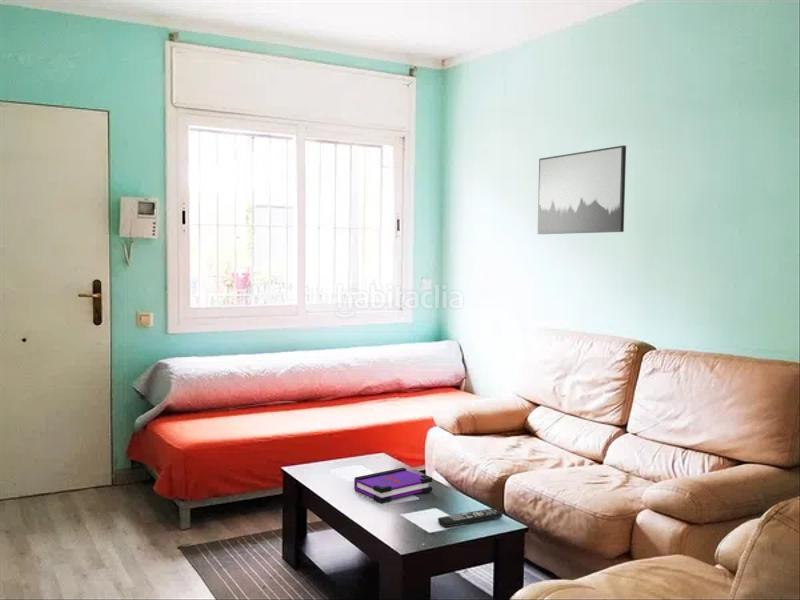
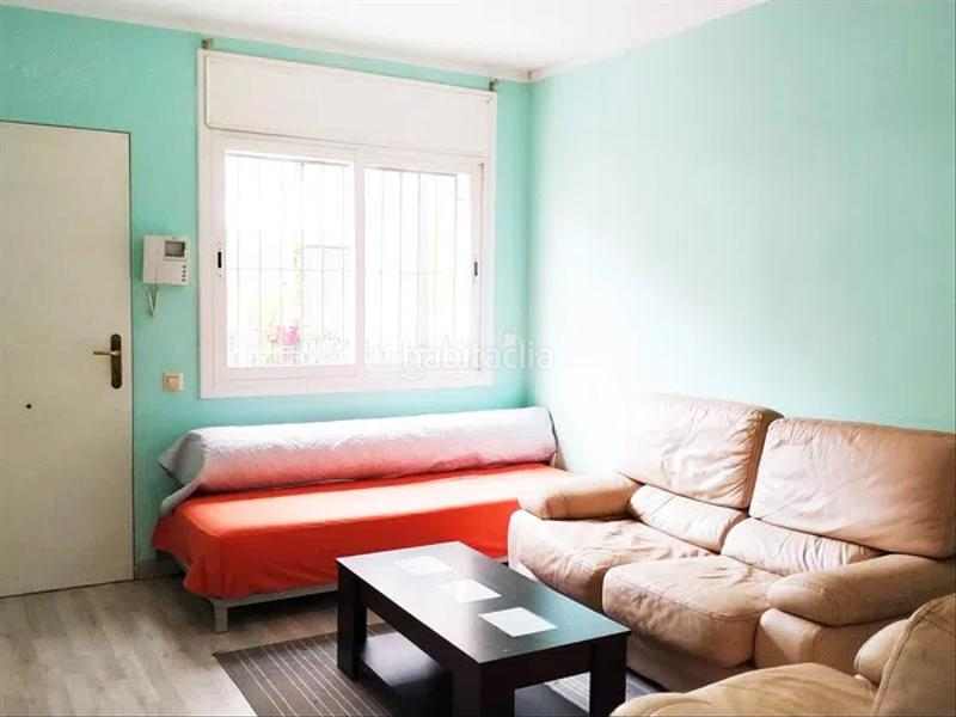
- board game [353,467,433,504]
- wall art [537,144,627,235]
- remote control [437,507,504,528]
